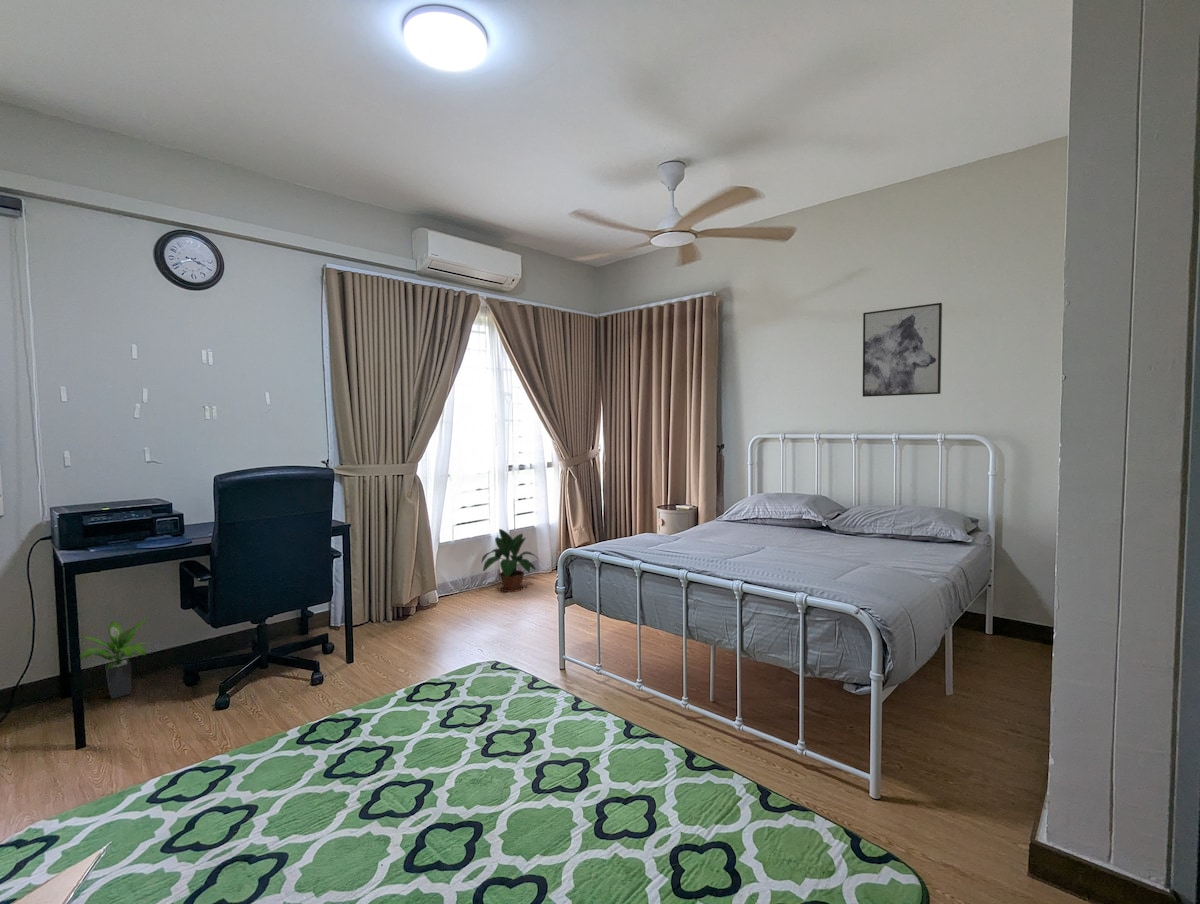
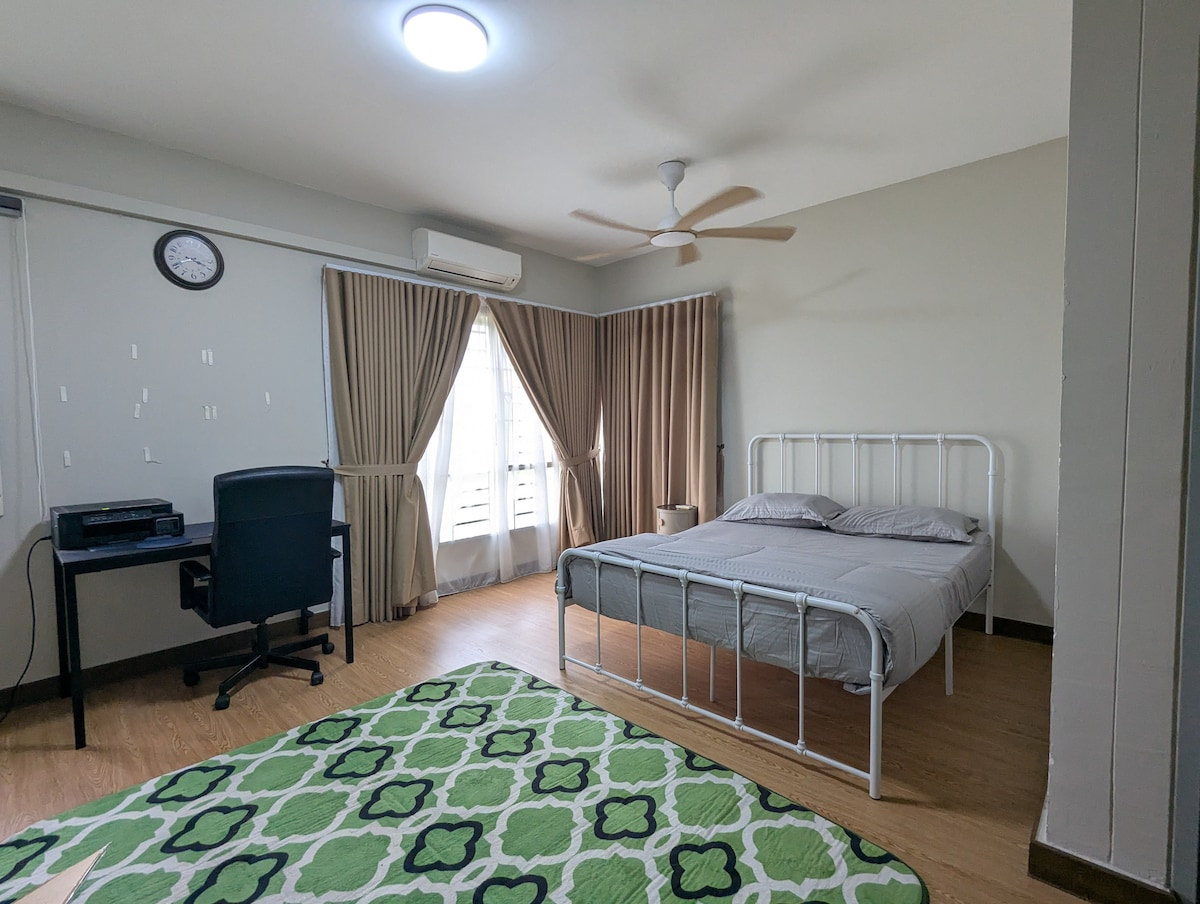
- potted plant [79,617,155,700]
- wall art [862,302,943,398]
- potted plant [480,528,541,593]
